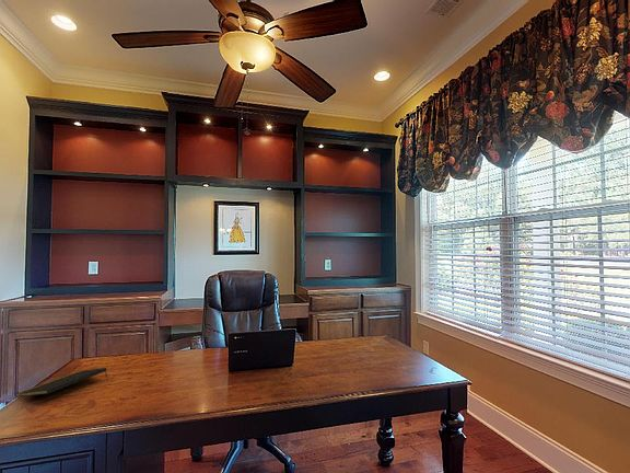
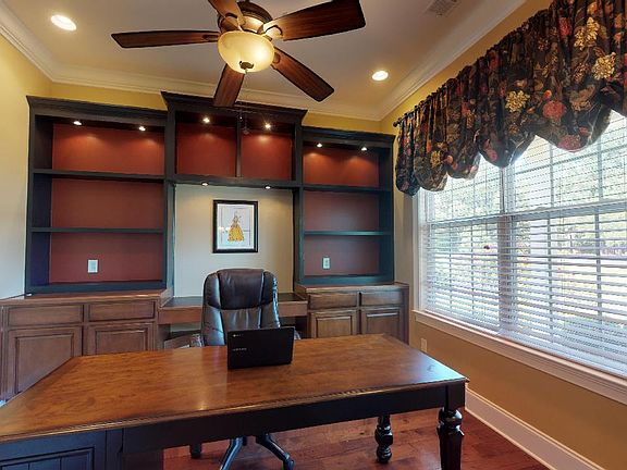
- notepad [15,367,108,399]
